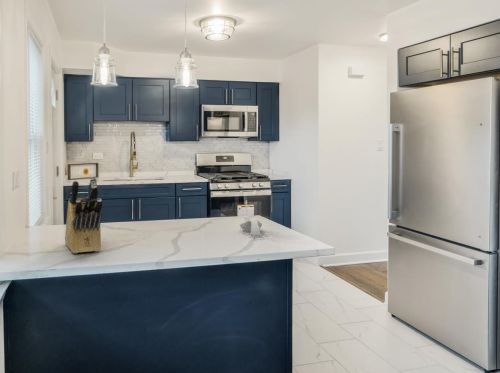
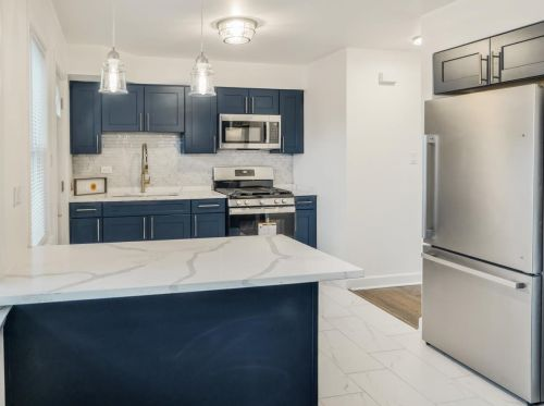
- knife block [64,175,103,254]
- spoon rest [238,219,263,237]
